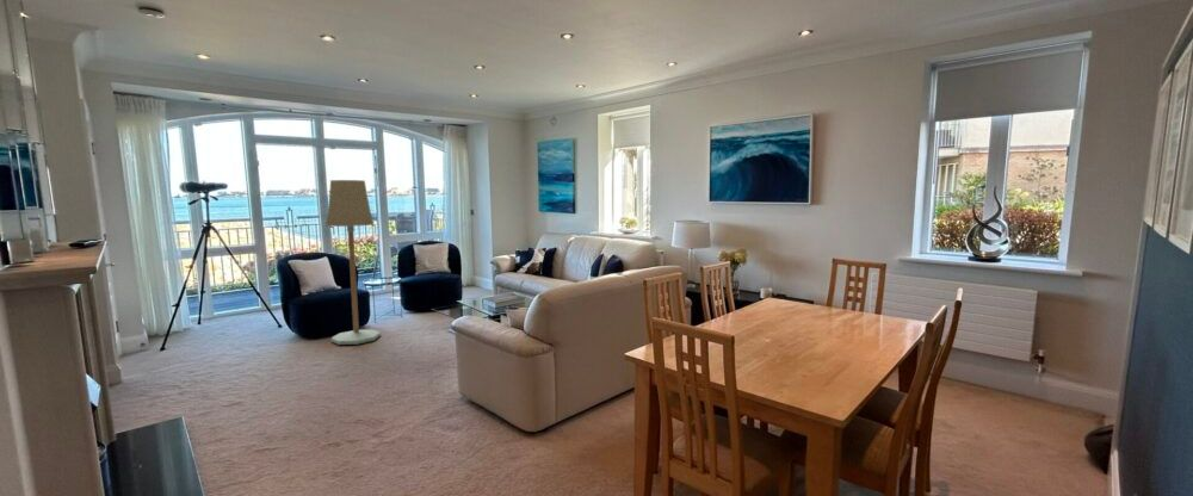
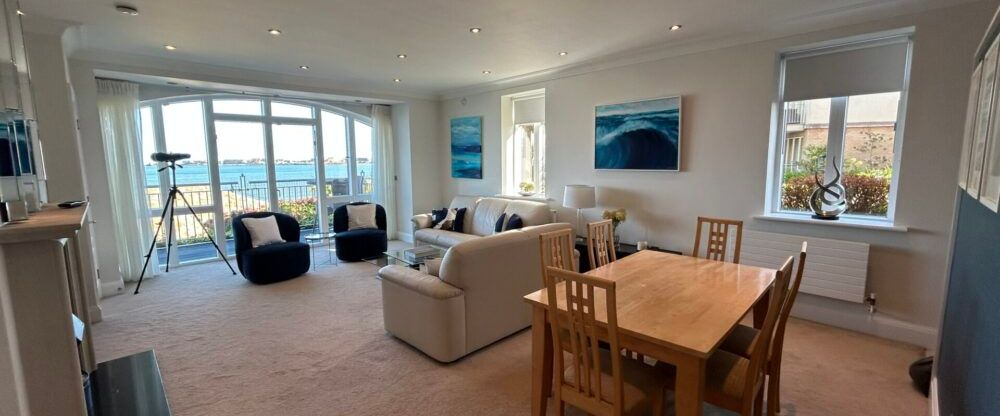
- floor lamp [324,179,382,346]
